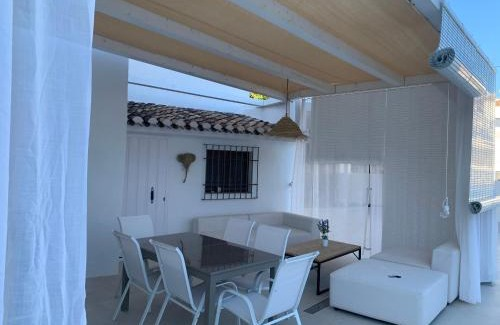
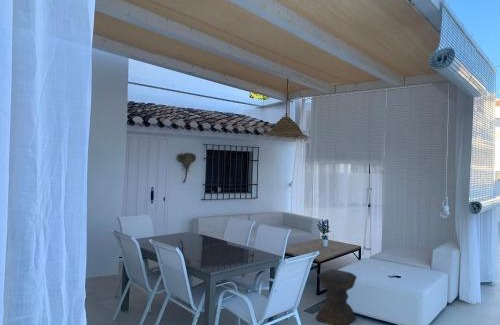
+ stool [315,268,358,325]
